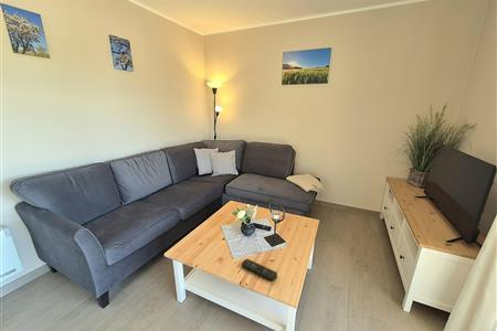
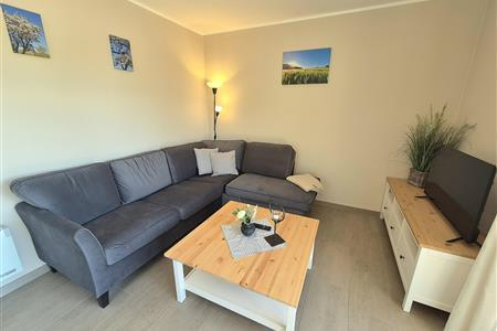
- remote control [241,258,278,282]
